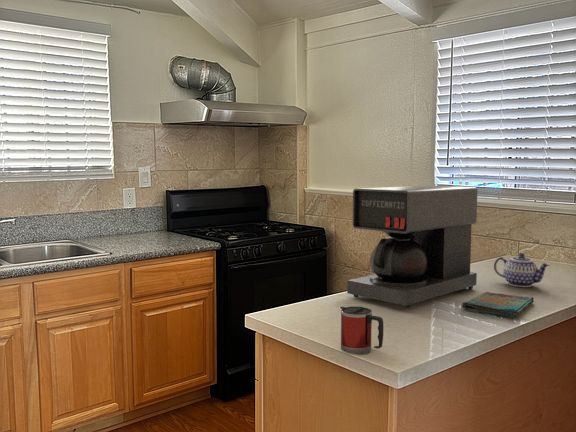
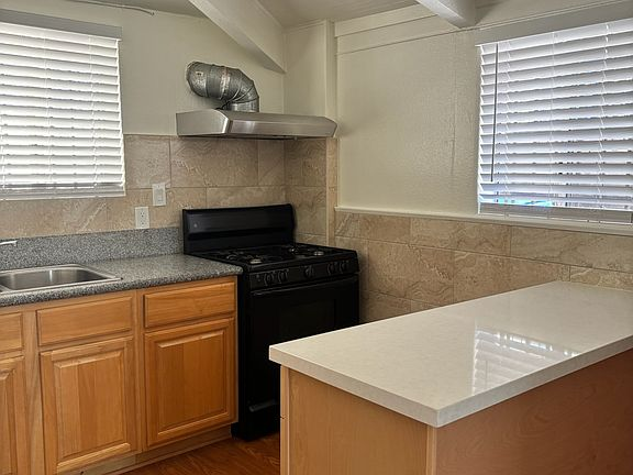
- teapot [493,252,550,288]
- dish towel [461,291,535,318]
- coffee maker [346,185,478,309]
- mug [339,306,384,355]
